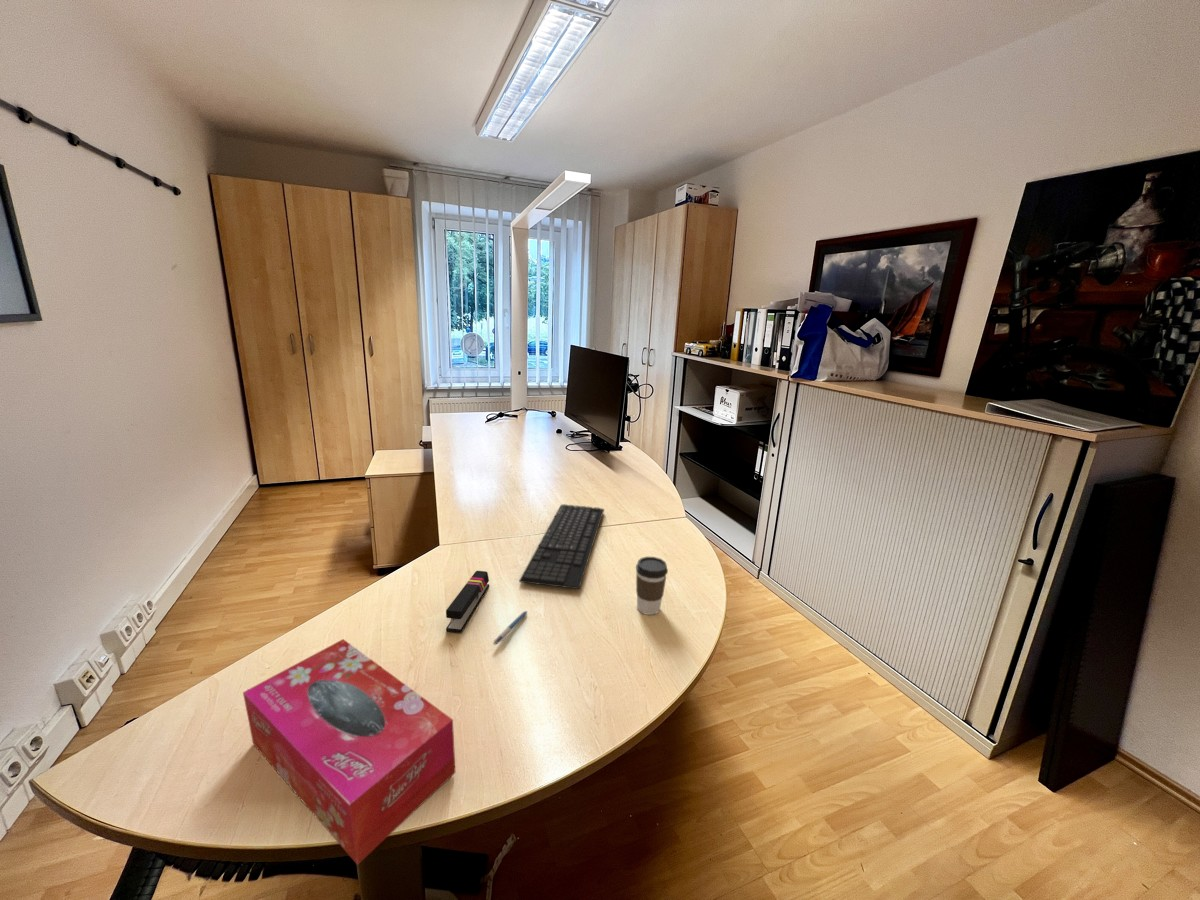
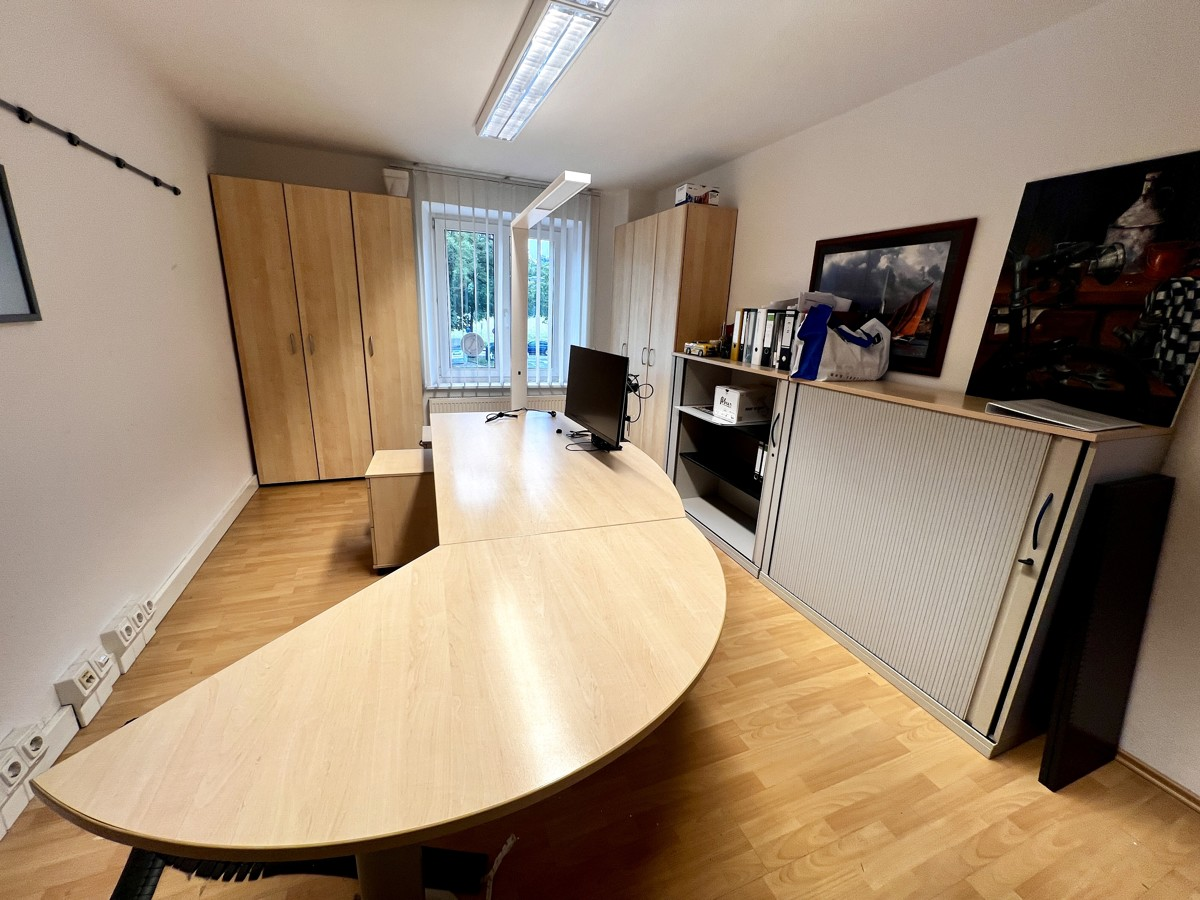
- stapler [445,570,490,634]
- keyboard [518,503,605,590]
- tissue box [242,638,456,866]
- pen [492,610,528,646]
- coffee cup [635,556,669,616]
